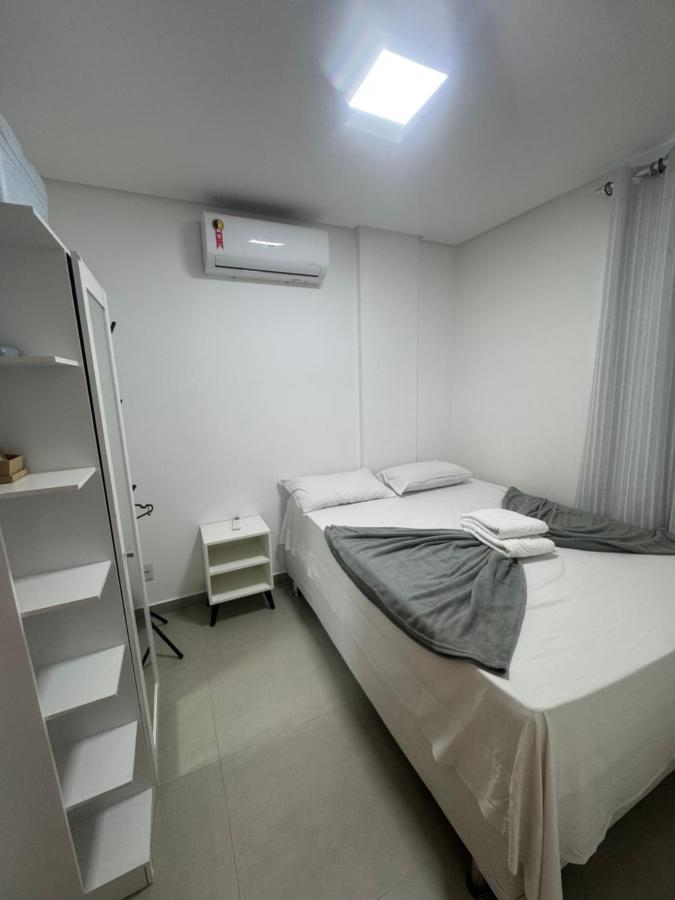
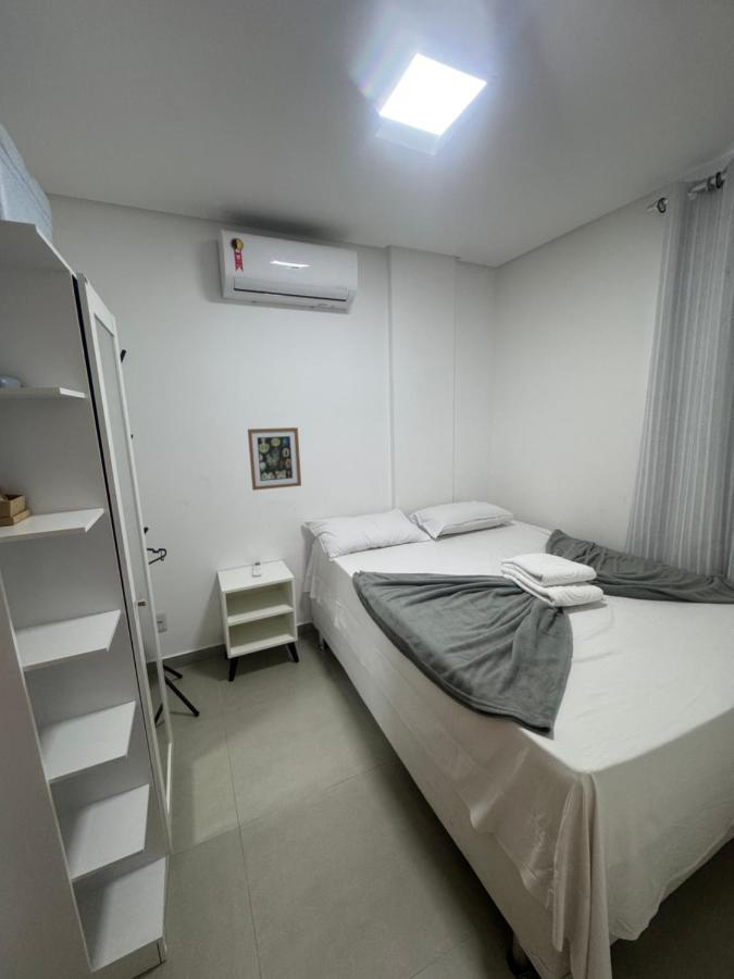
+ wall art [247,426,302,492]
